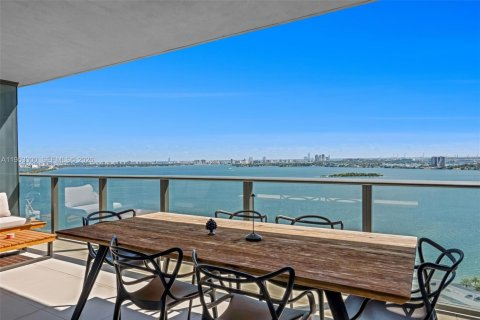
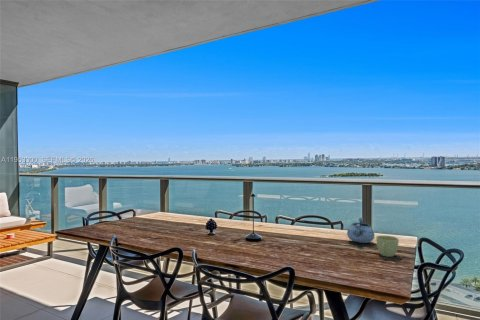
+ cup [375,235,400,258]
+ decorative bowl [346,217,375,244]
